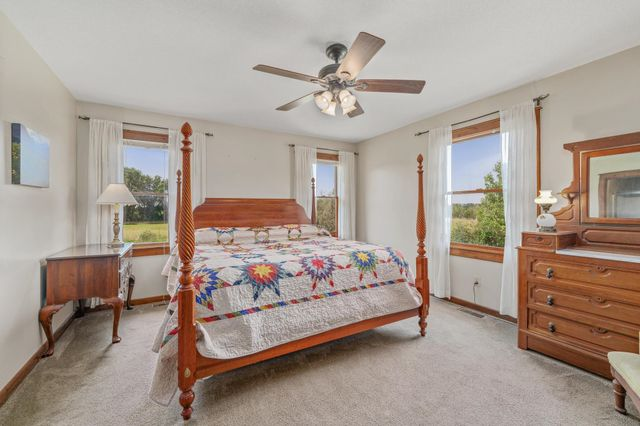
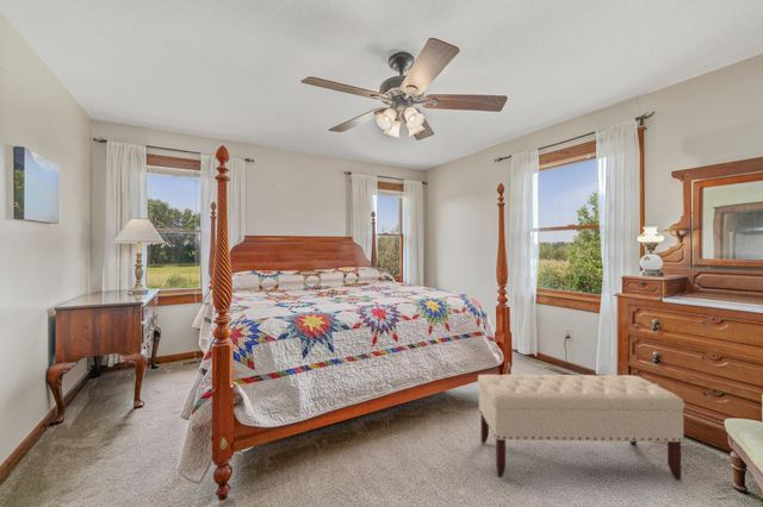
+ bench [477,374,686,481]
